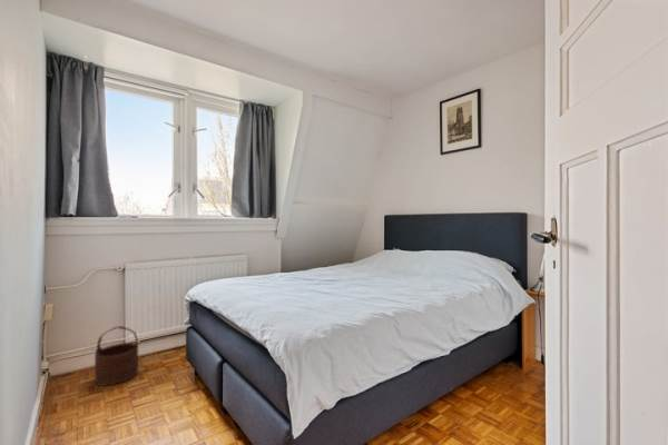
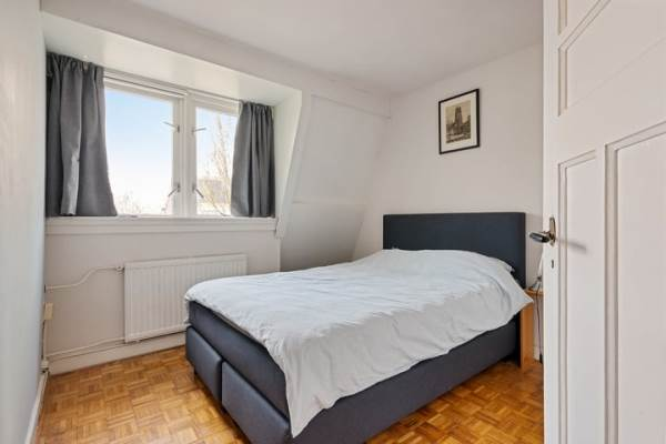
- wooden bucket [94,325,139,387]
